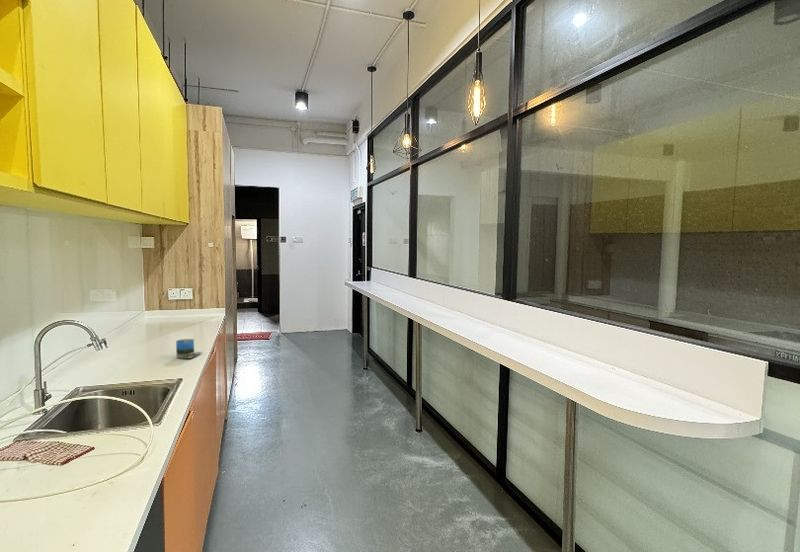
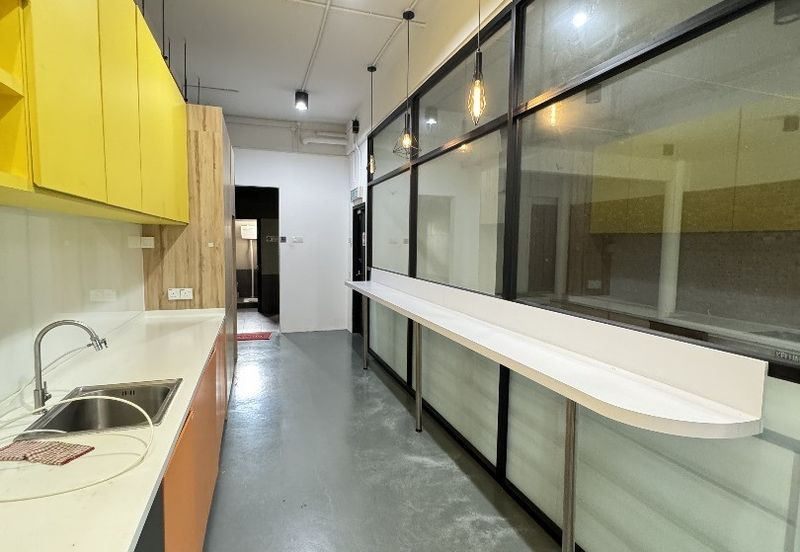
- mug [175,338,203,359]
